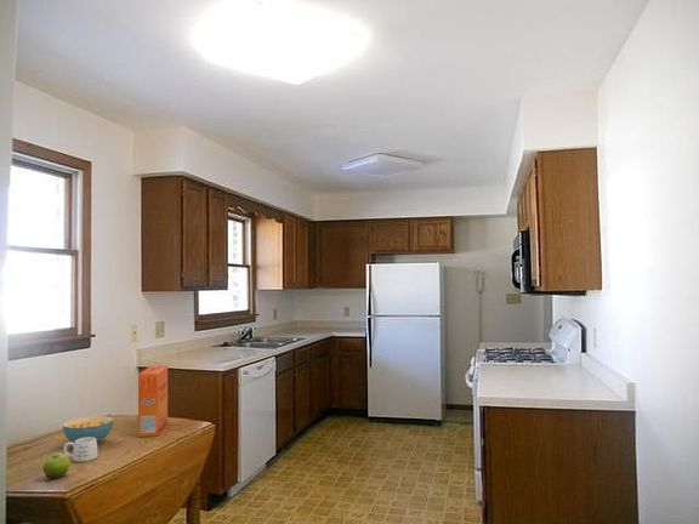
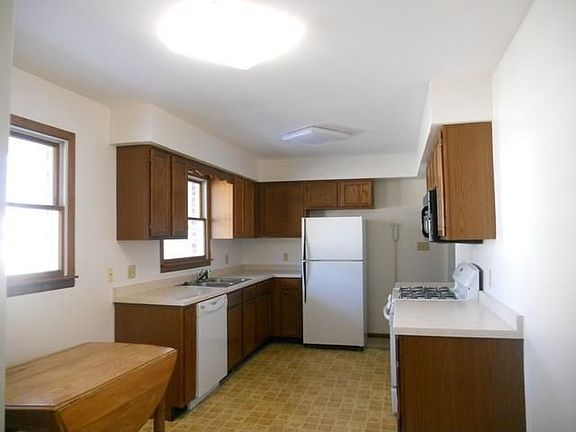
- mug [63,438,98,463]
- fruit [42,452,70,479]
- cereal bowl [62,415,114,444]
- cereal box [137,364,169,438]
